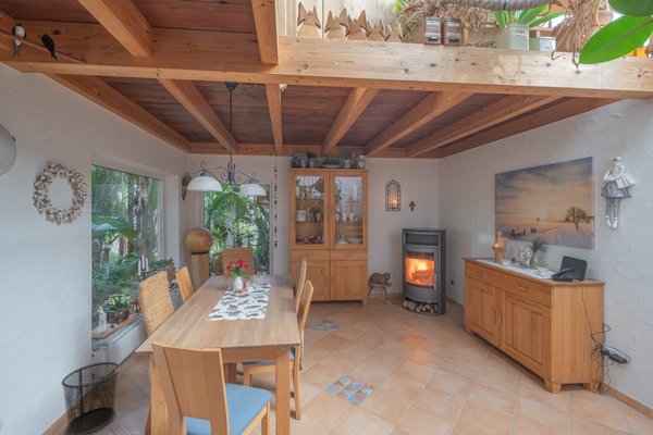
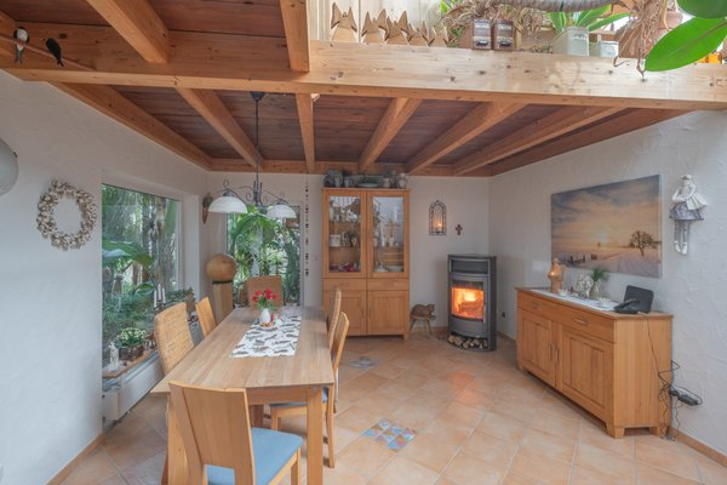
- waste bin [61,361,121,435]
